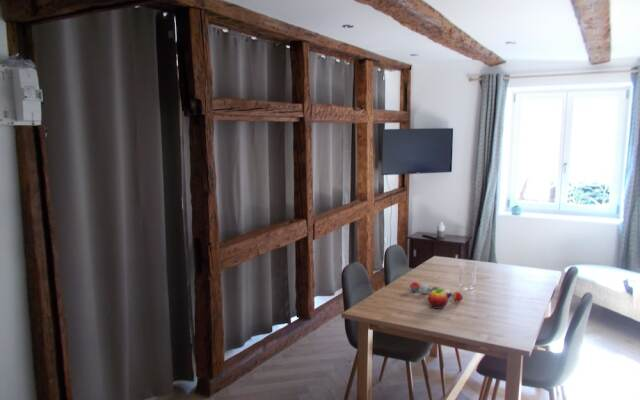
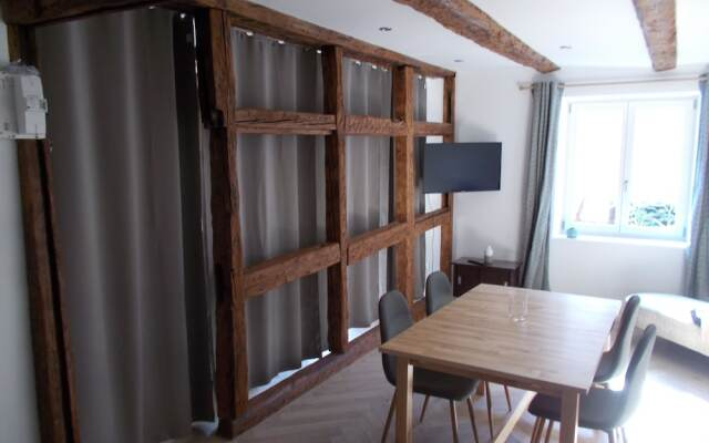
- fruit [427,288,448,310]
- decorative ball [409,281,464,303]
